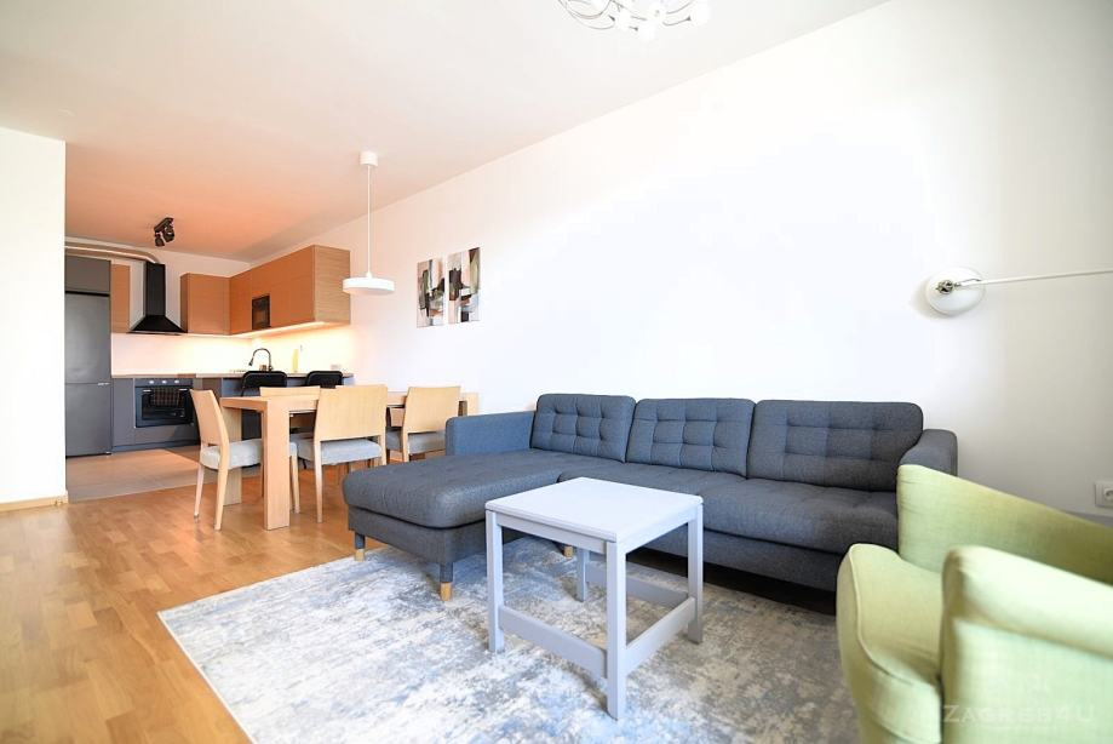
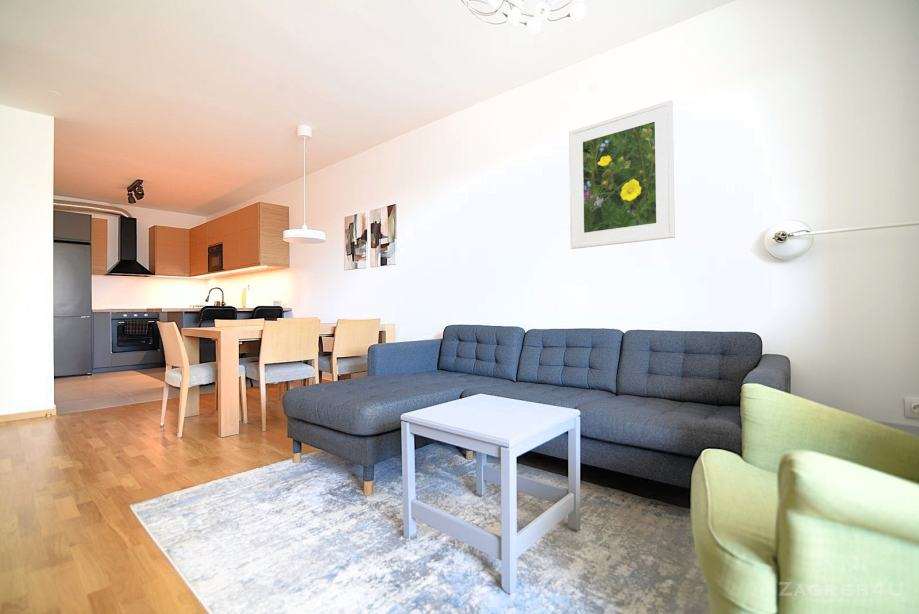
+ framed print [568,99,676,250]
